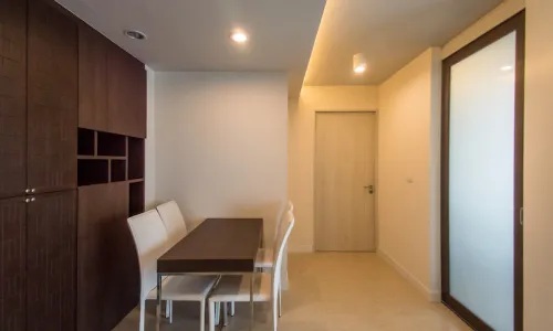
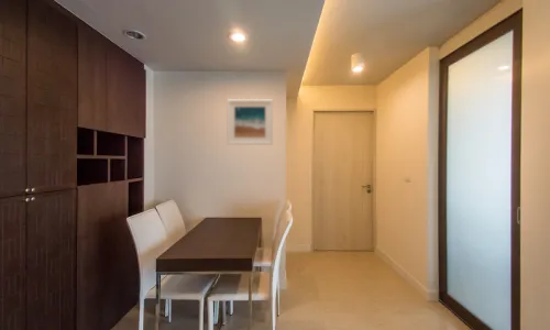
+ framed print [226,98,274,146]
